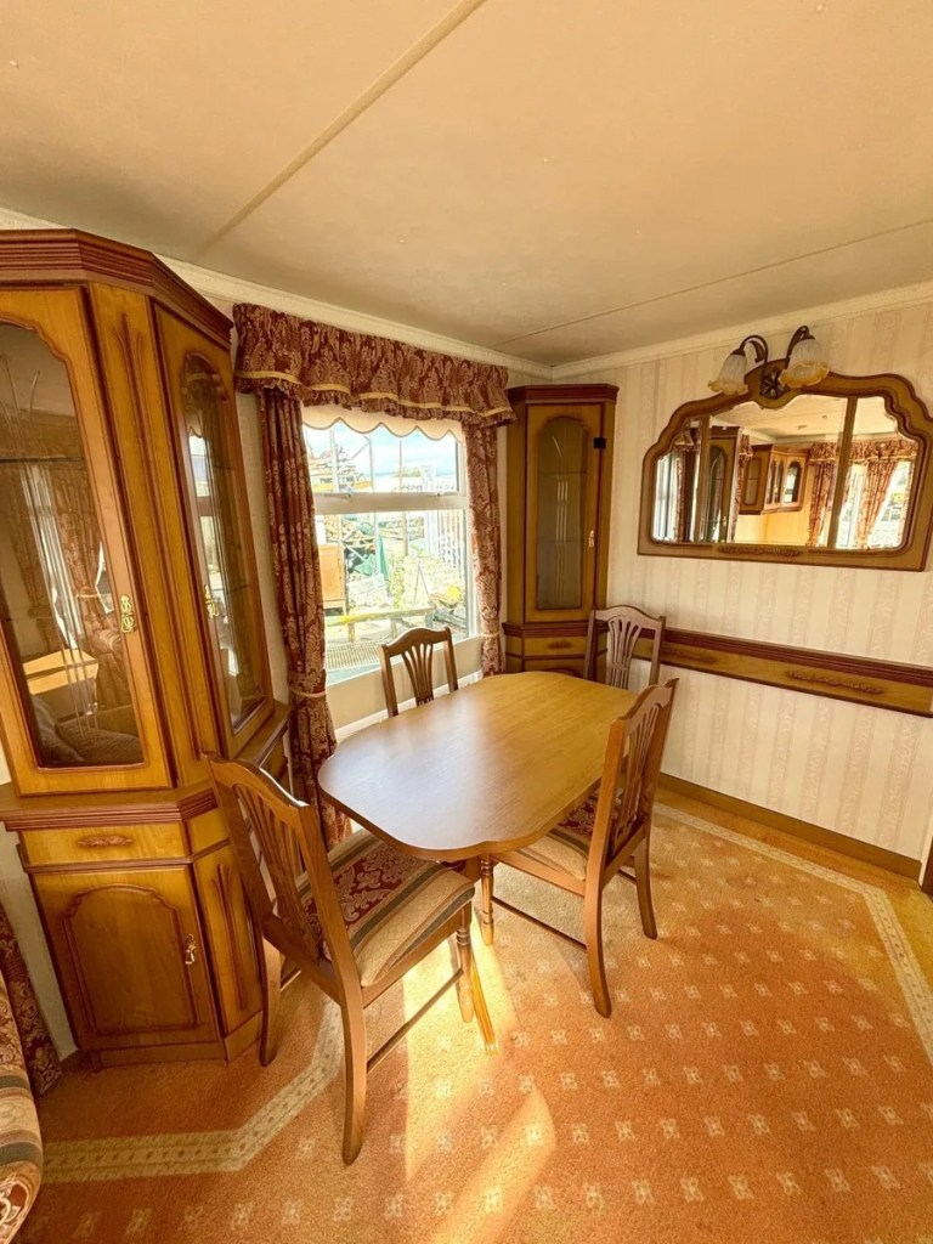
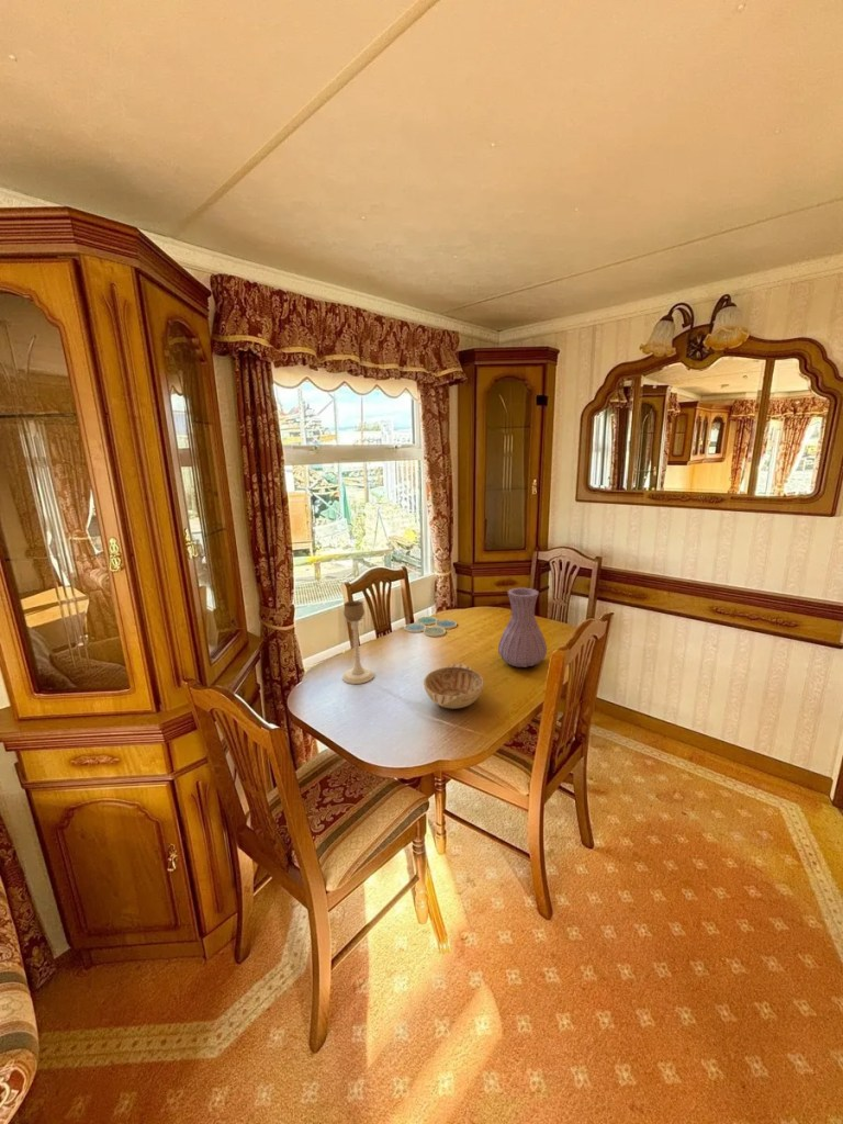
+ candle holder [341,599,375,685]
+ vase [497,586,548,668]
+ decorative bowl [423,663,485,710]
+ drink coaster [404,616,458,638]
